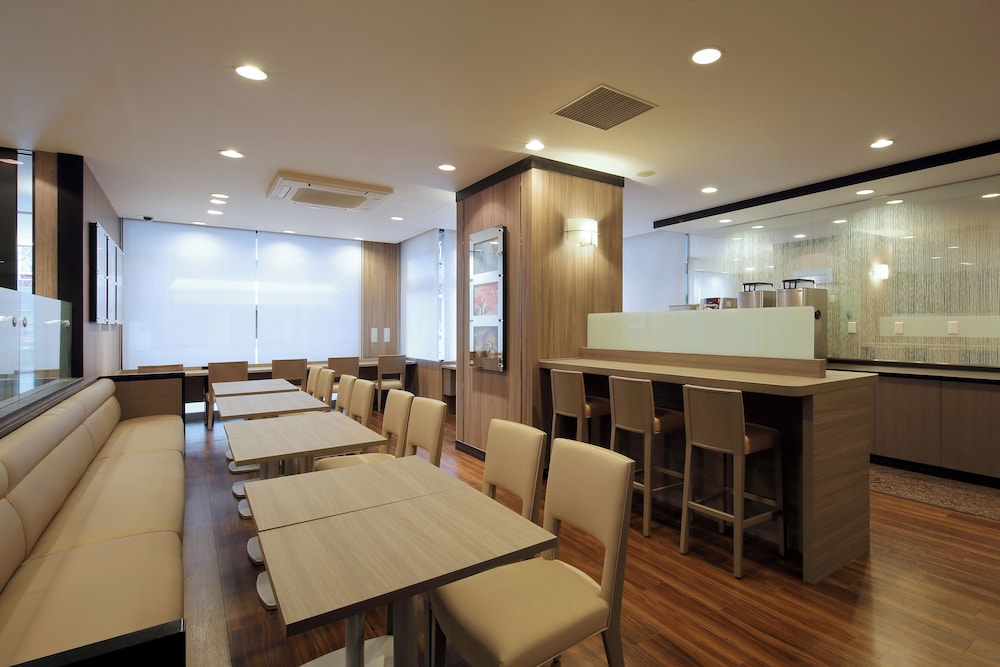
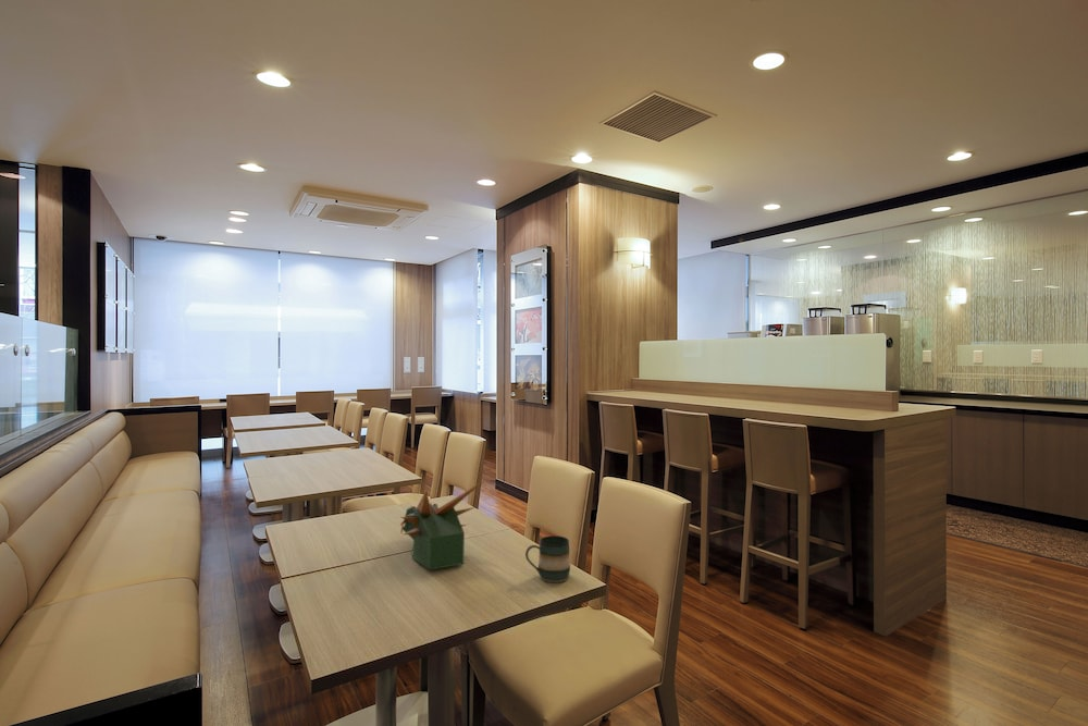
+ mug [524,534,571,583]
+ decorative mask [399,478,487,571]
